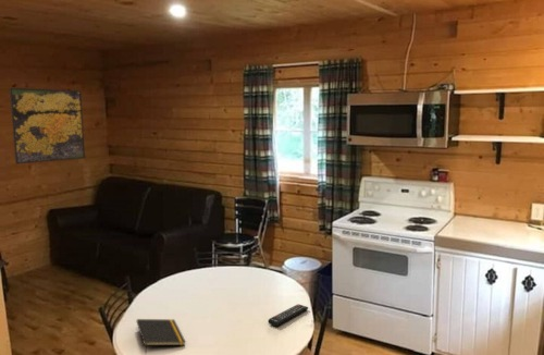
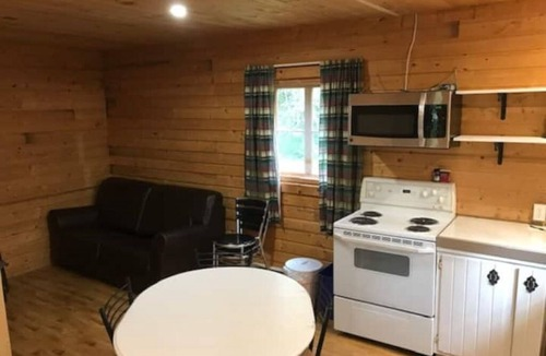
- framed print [9,87,86,166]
- remote control [267,303,309,328]
- notepad [136,318,187,355]
